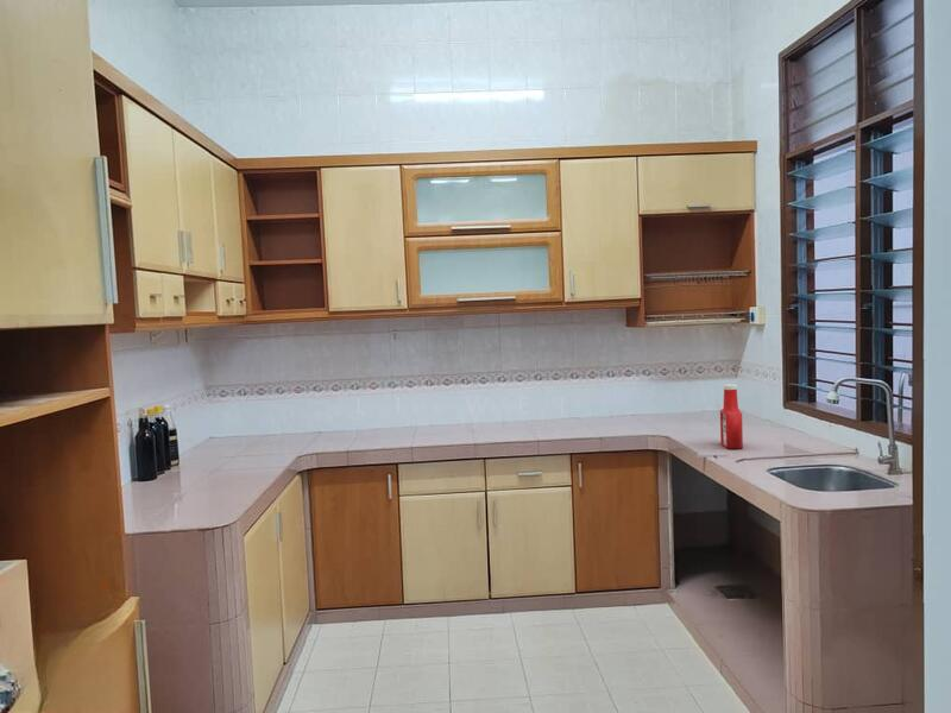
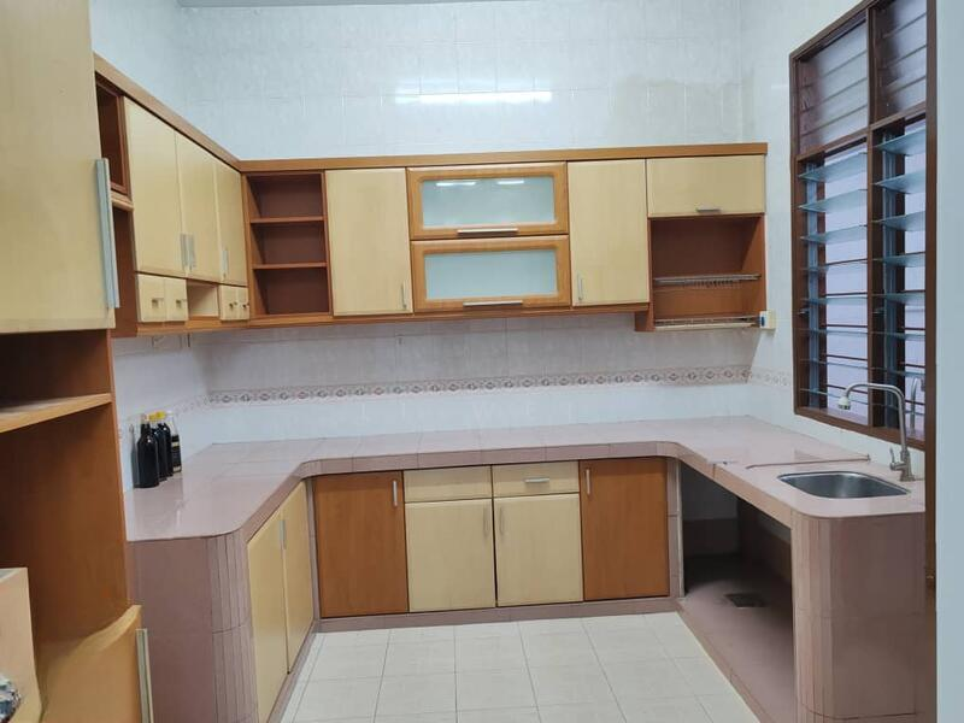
- soap bottle [719,384,744,450]
